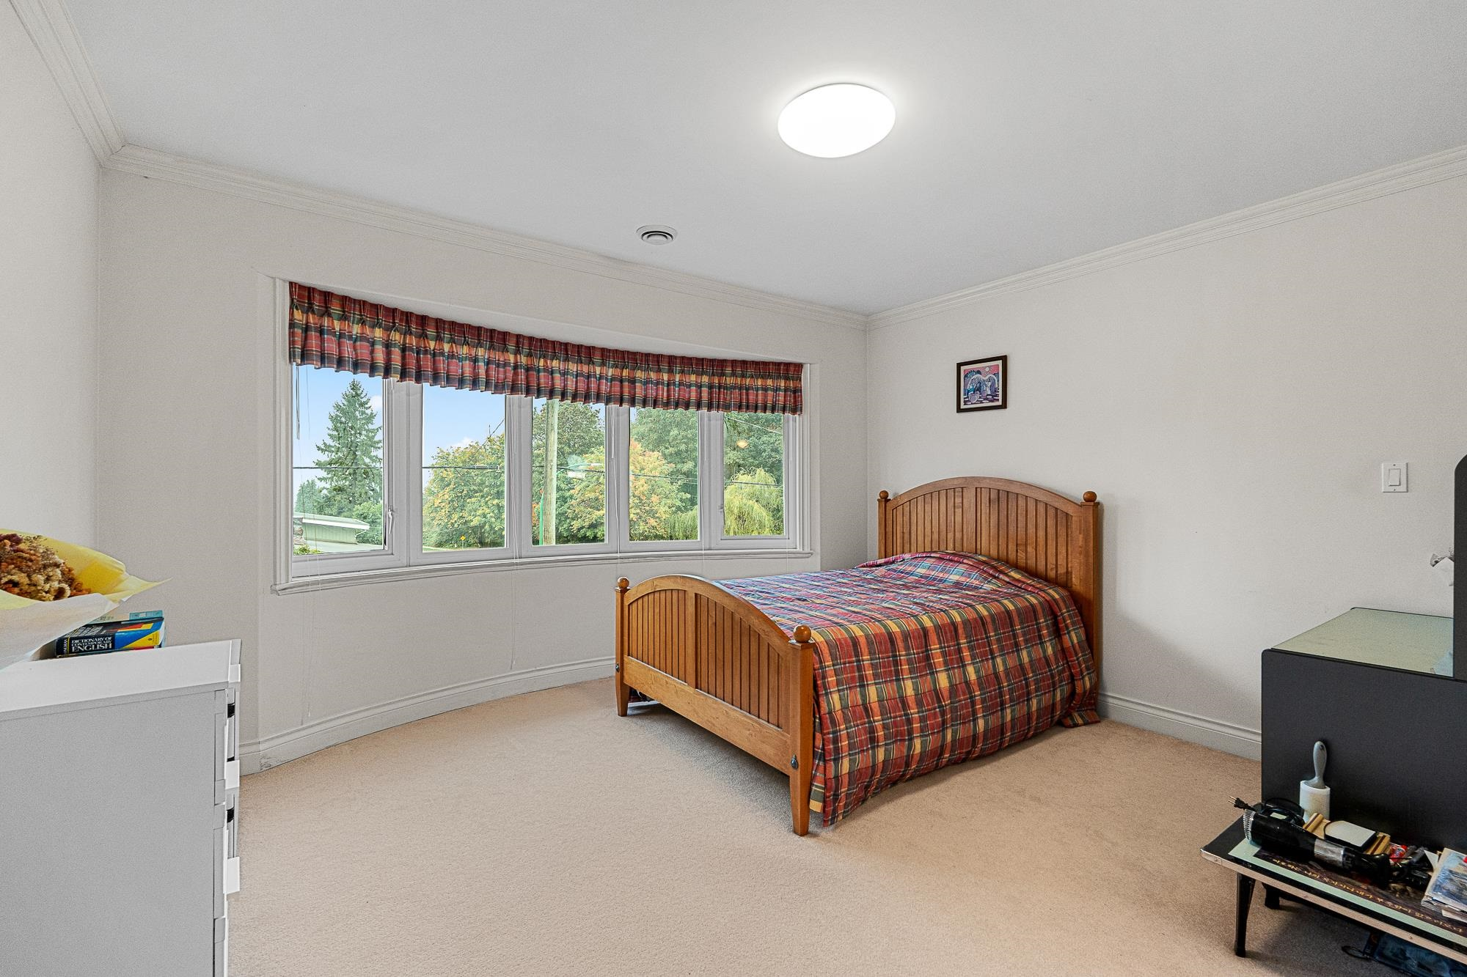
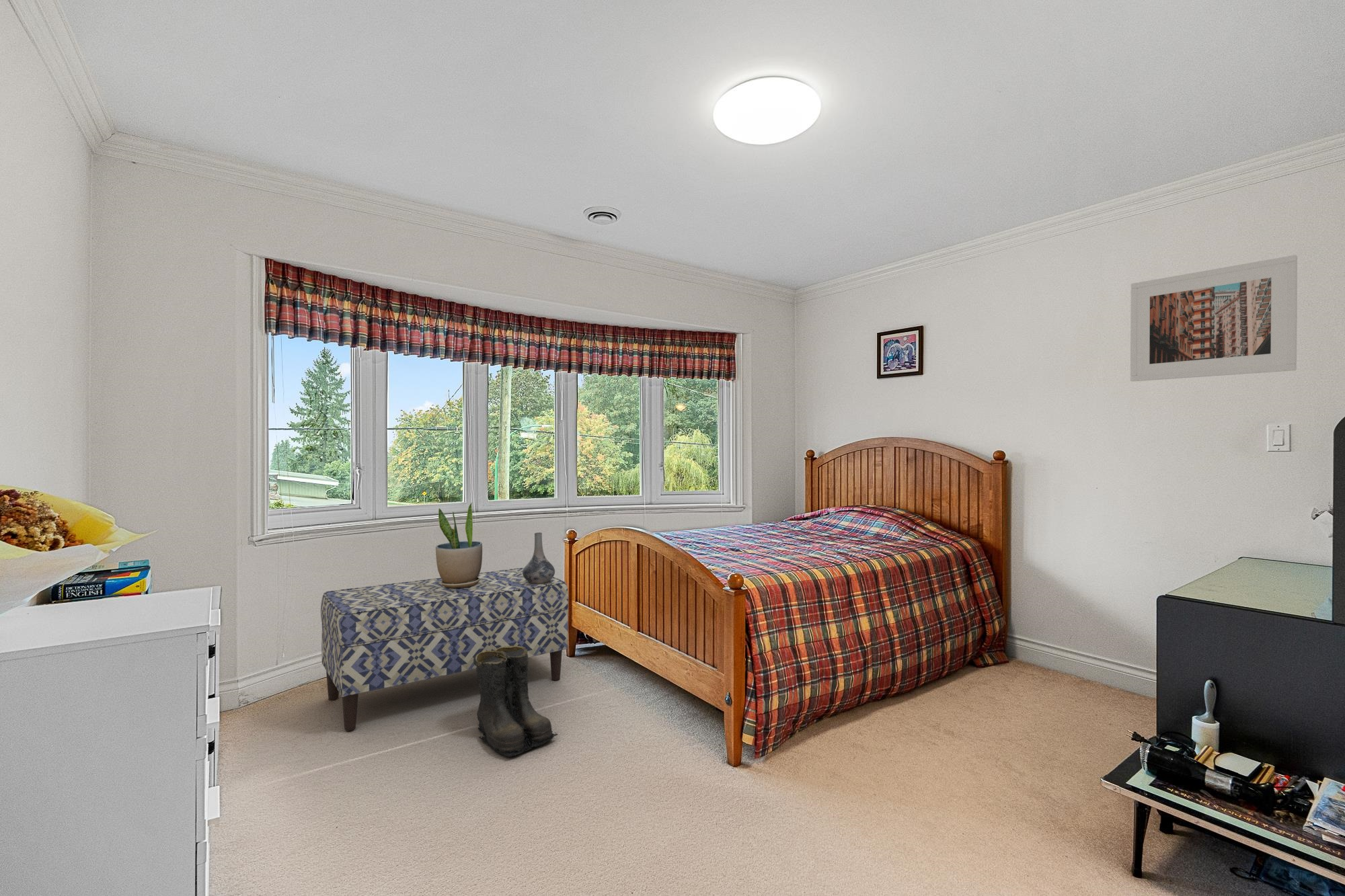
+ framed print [1130,254,1298,382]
+ decorative vase [523,532,555,584]
+ potted plant [435,502,483,588]
+ bench [320,567,569,731]
+ boots [473,646,558,758]
